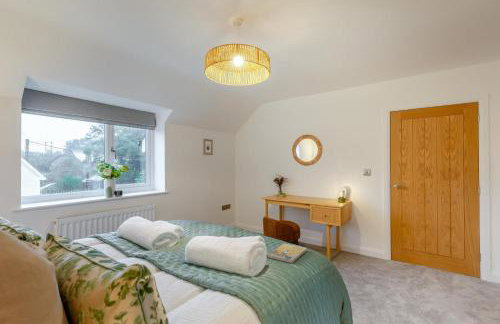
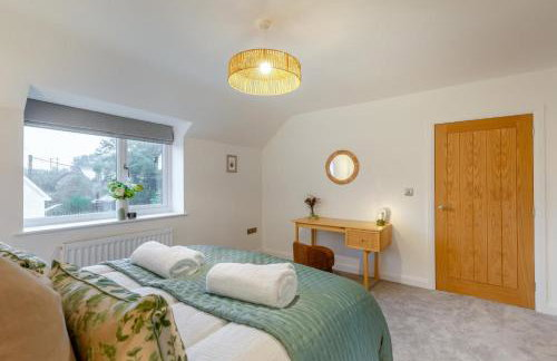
- book [266,243,308,264]
